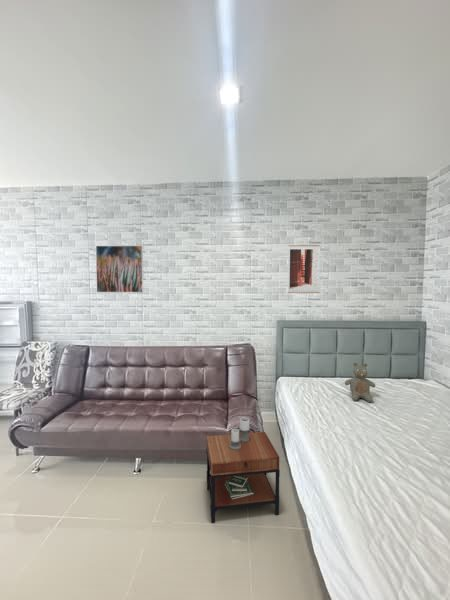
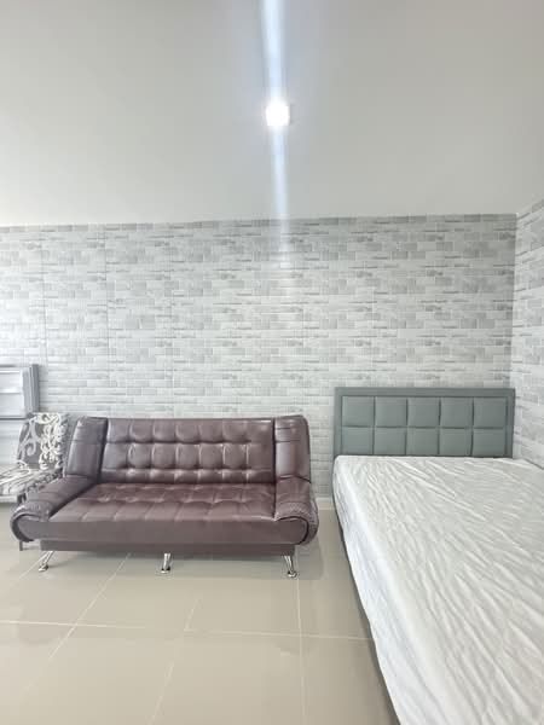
- side table [205,416,281,523]
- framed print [95,245,144,294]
- wall art [287,244,321,294]
- teddy bear [344,362,376,403]
